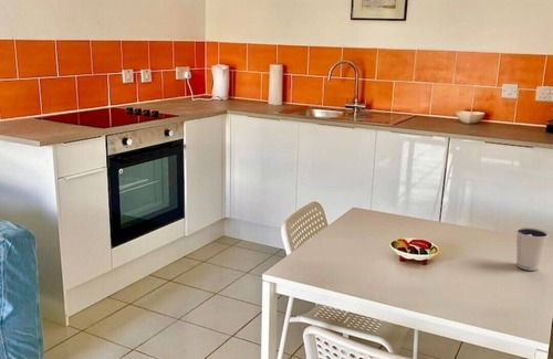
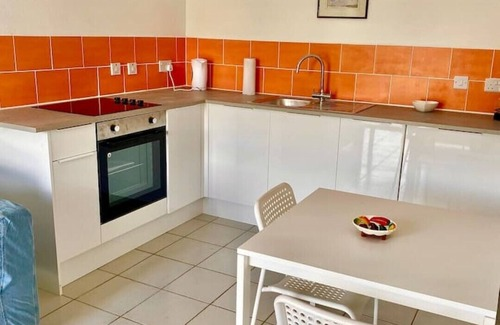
- dixie cup [515,226,550,272]
